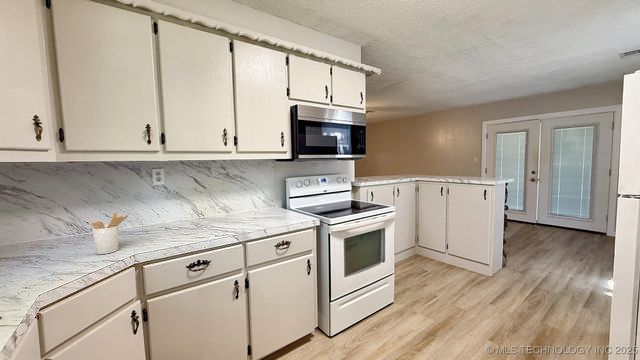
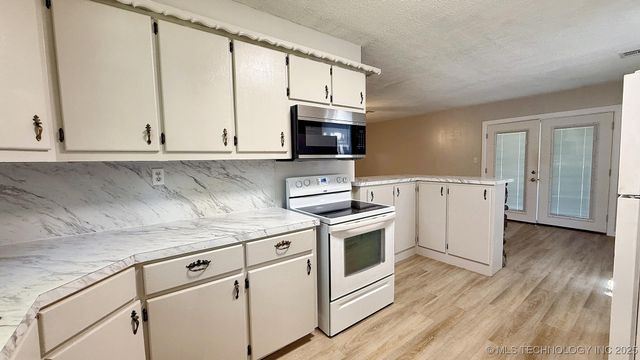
- utensil holder [91,211,129,255]
